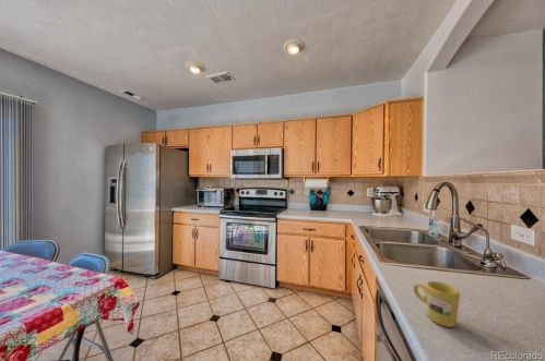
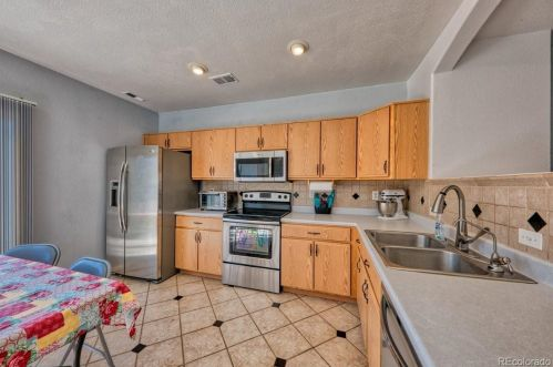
- mug [412,280,461,328]
